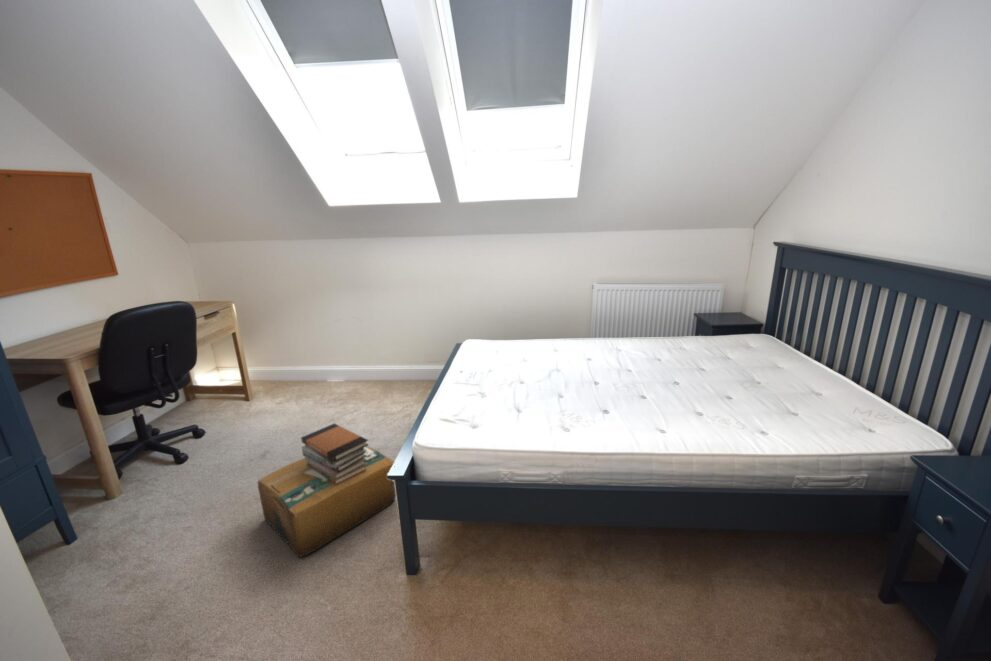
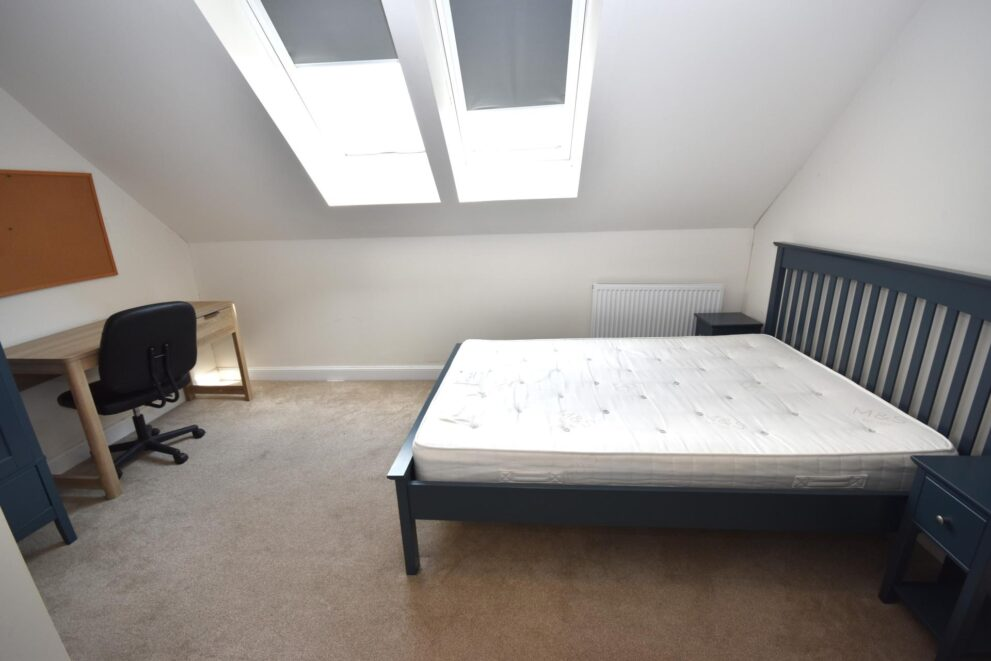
- cardboard box [257,445,396,558]
- book stack [300,422,370,485]
